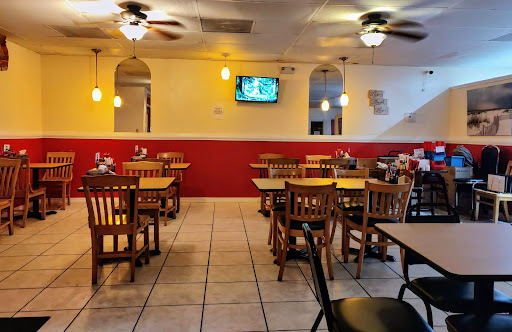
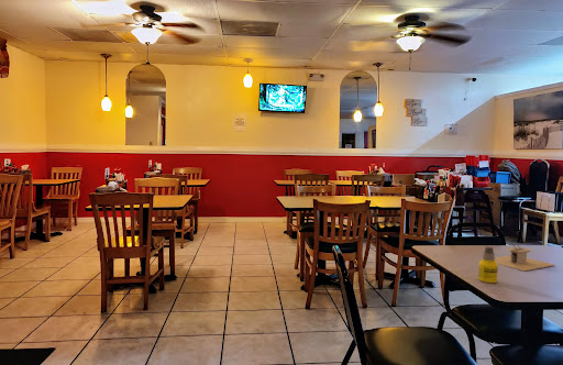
+ bottle [477,245,499,284]
+ utensil holder [495,243,555,272]
